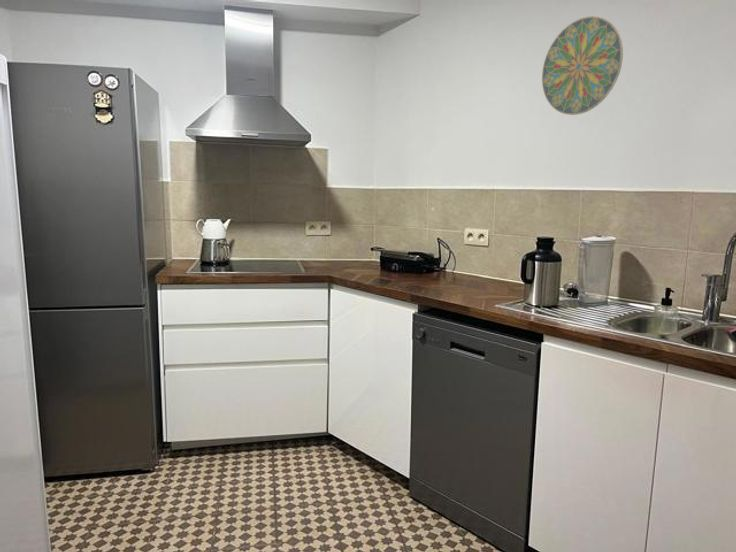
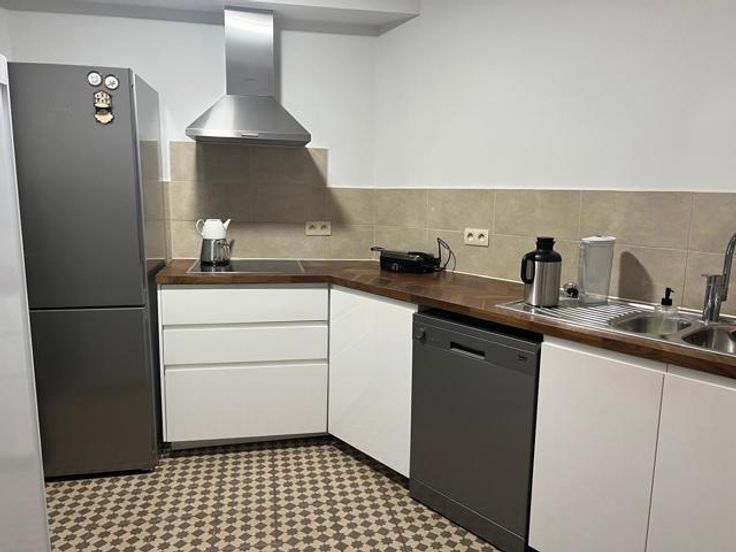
- decorative plate [541,15,624,116]
